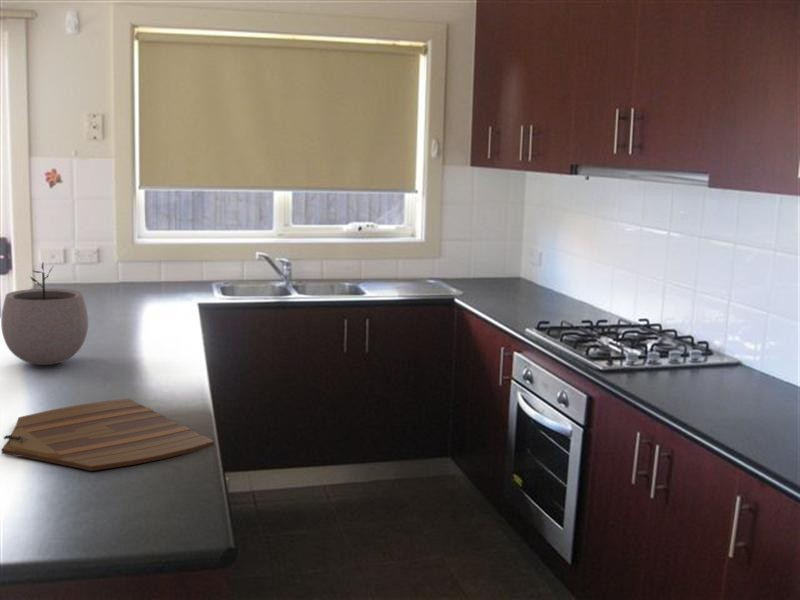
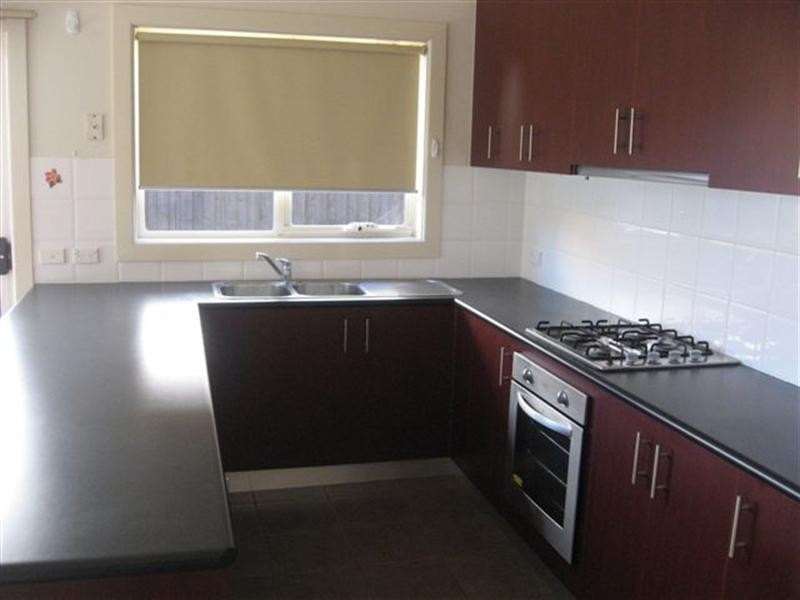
- plant pot [0,261,89,366]
- cutting board [1,398,215,472]
